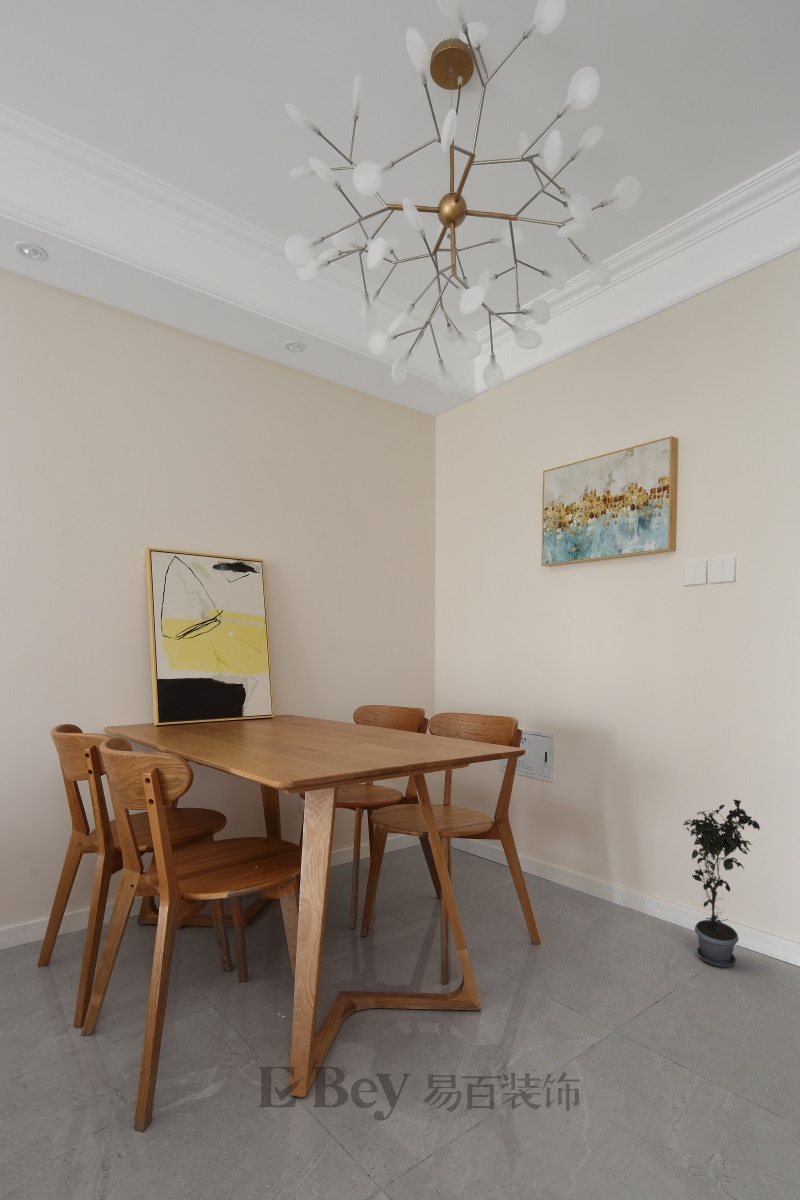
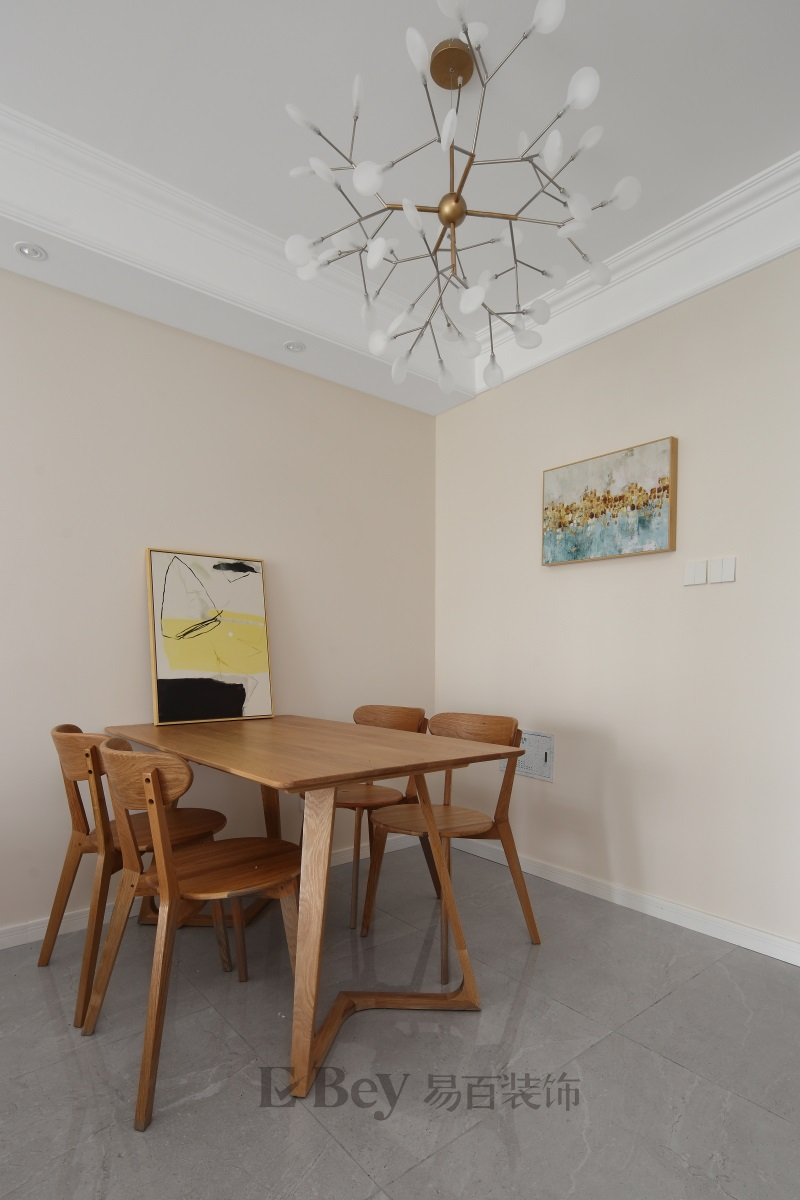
- potted plant [682,799,761,968]
